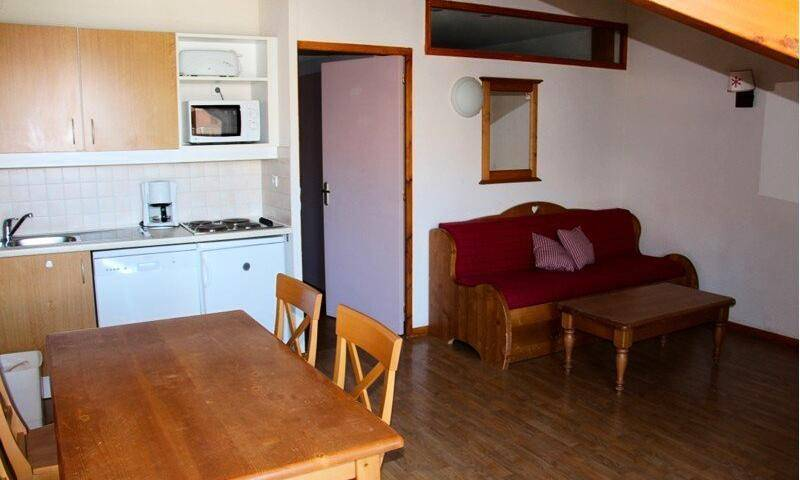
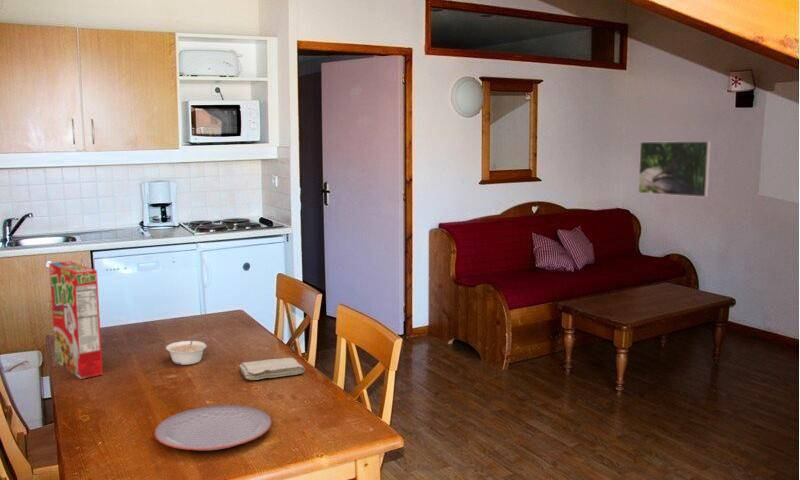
+ legume [165,334,208,366]
+ washcloth [238,357,306,381]
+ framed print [637,140,712,198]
+ cereal box [48,260,104,380]
+ plate [153,404,273,451]
